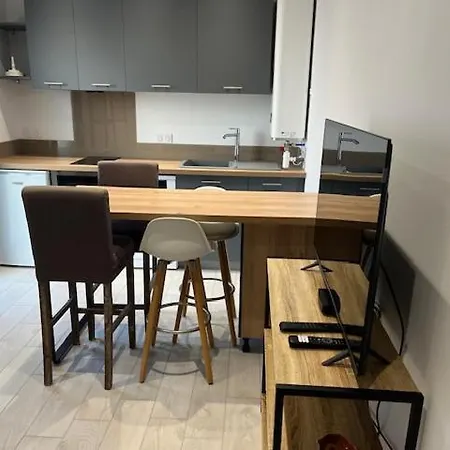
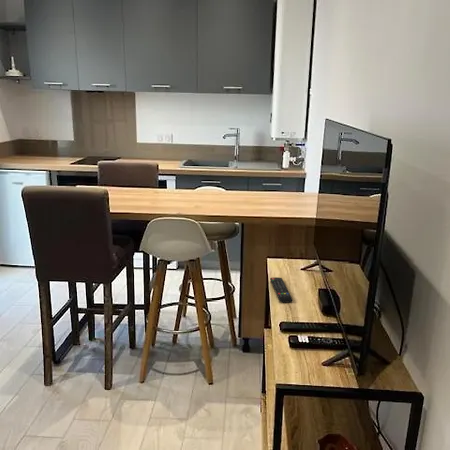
+ remote control [269,276,294,304]
